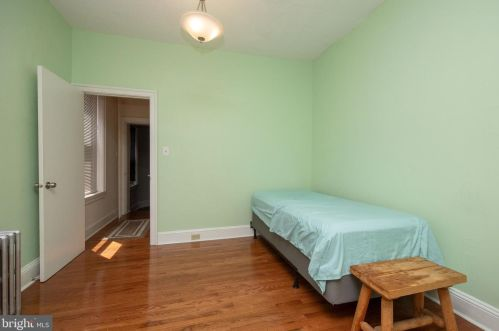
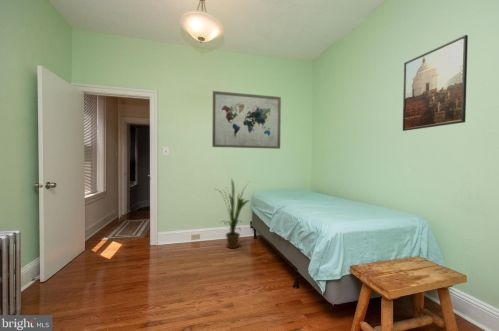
+ wall art [211,90,282,150]
+ house plant [215,178,251,249]
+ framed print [402,34,469,132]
